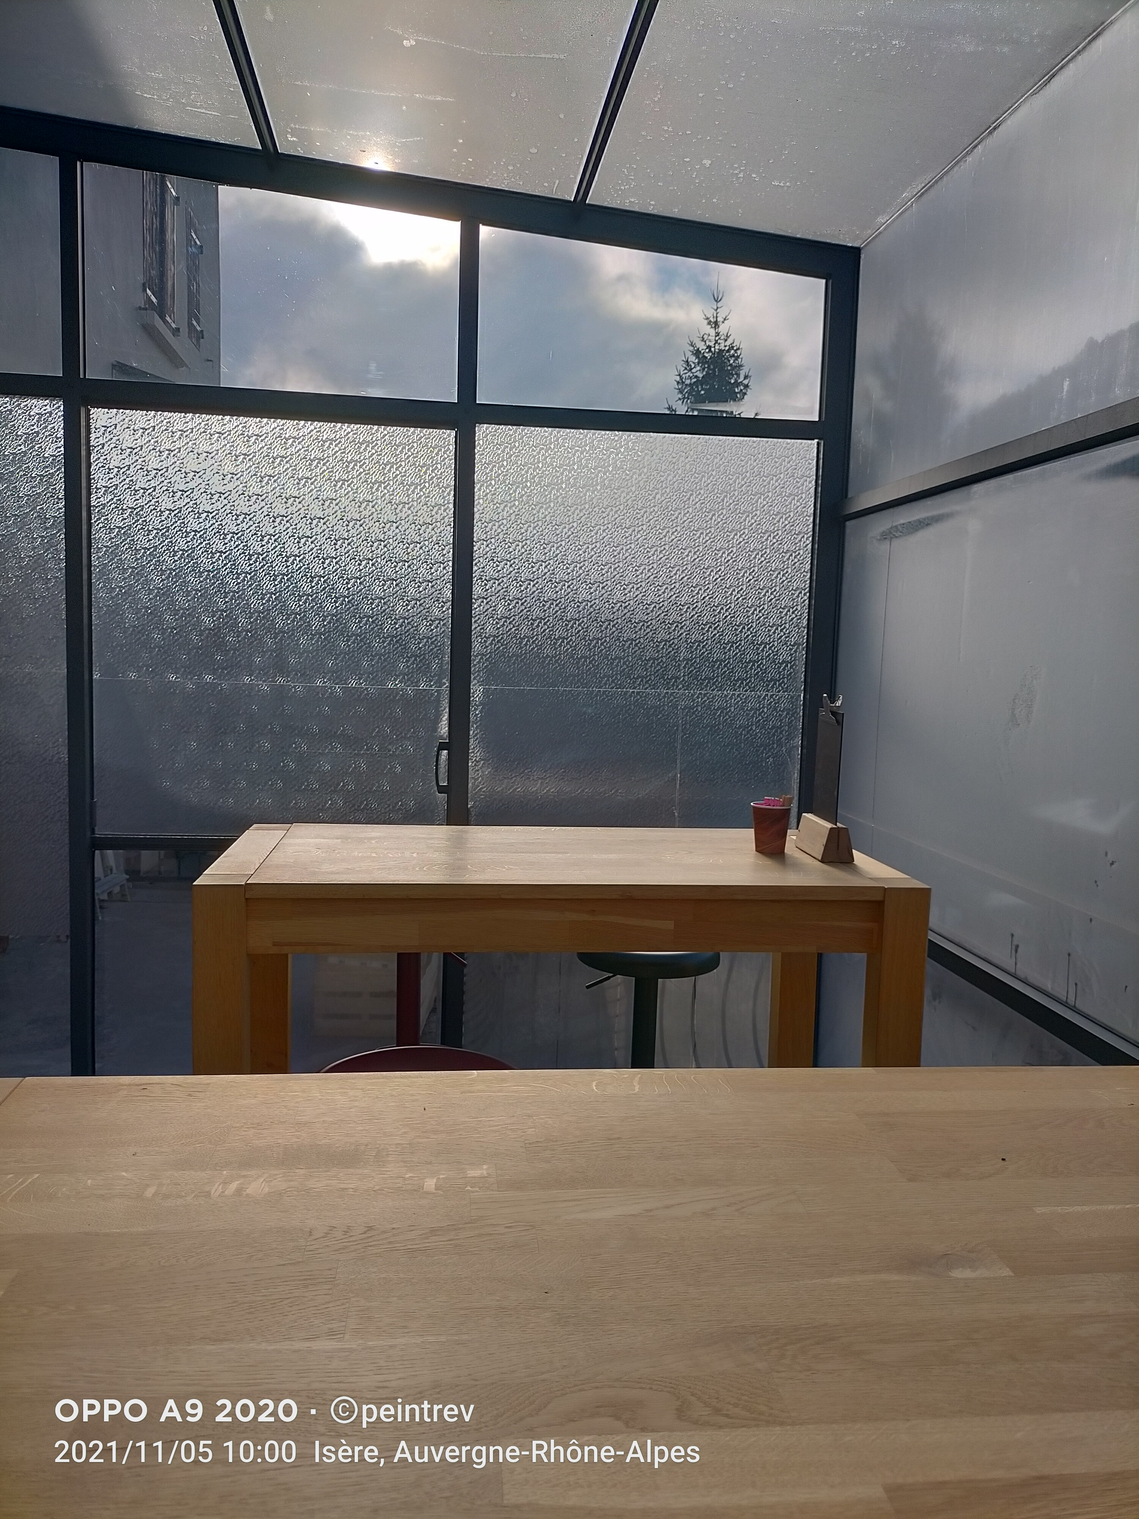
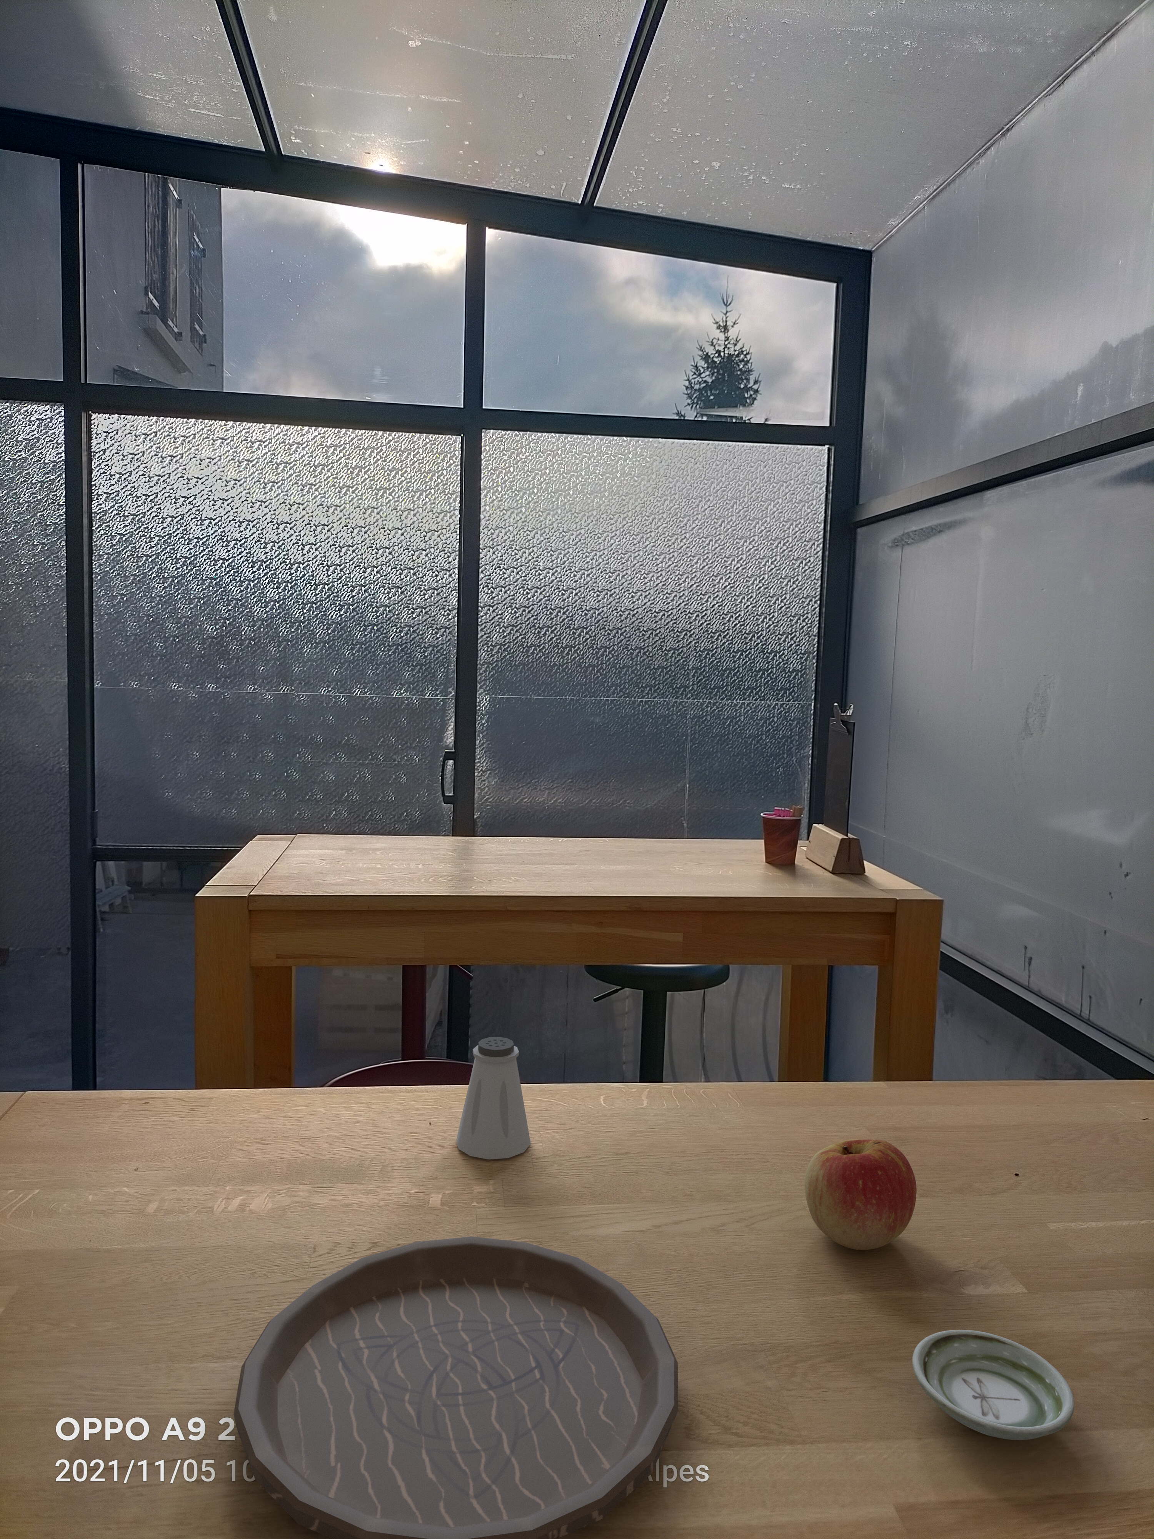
+ plate [234,1236,679,1539]
+ apple [805,1138,918,1251]
+ saltshaker [456,1036,531,1160]
+ saucer [912,1329,1075,1441]
